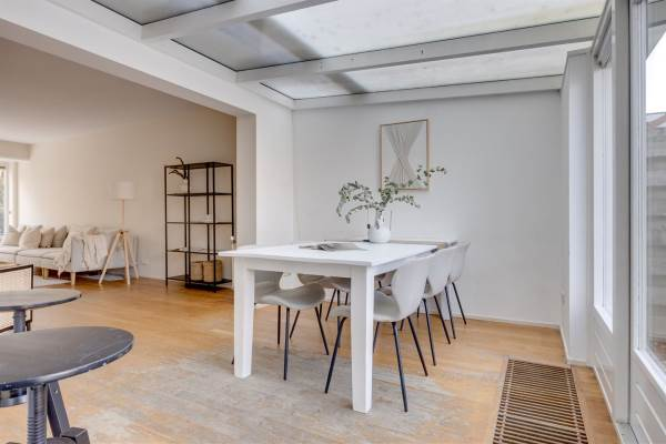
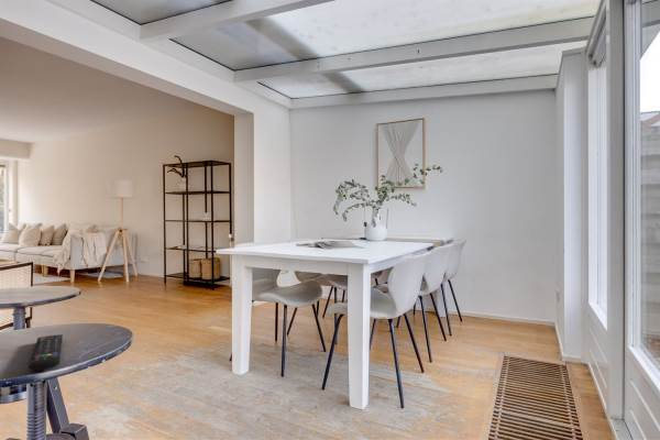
+ remote control [29,333,64,371]
